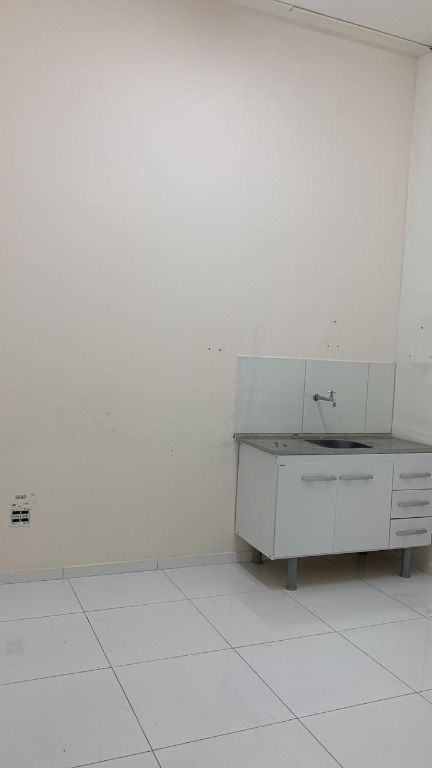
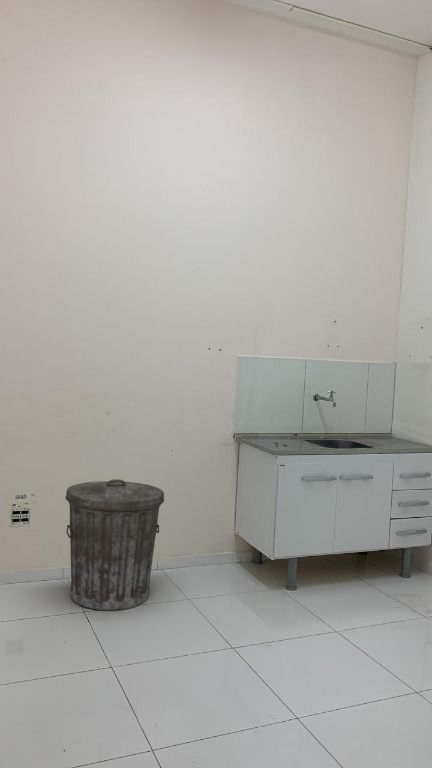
+ trash can [65,479,165,611]
